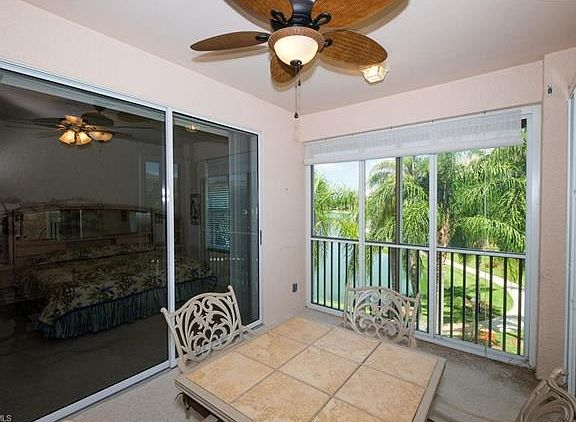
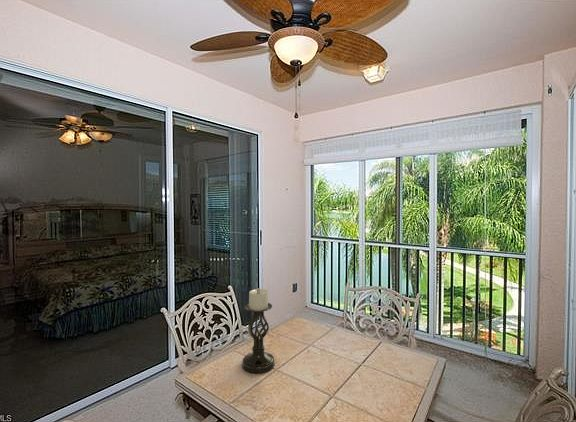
+ candle holder [241,287,276,375]
